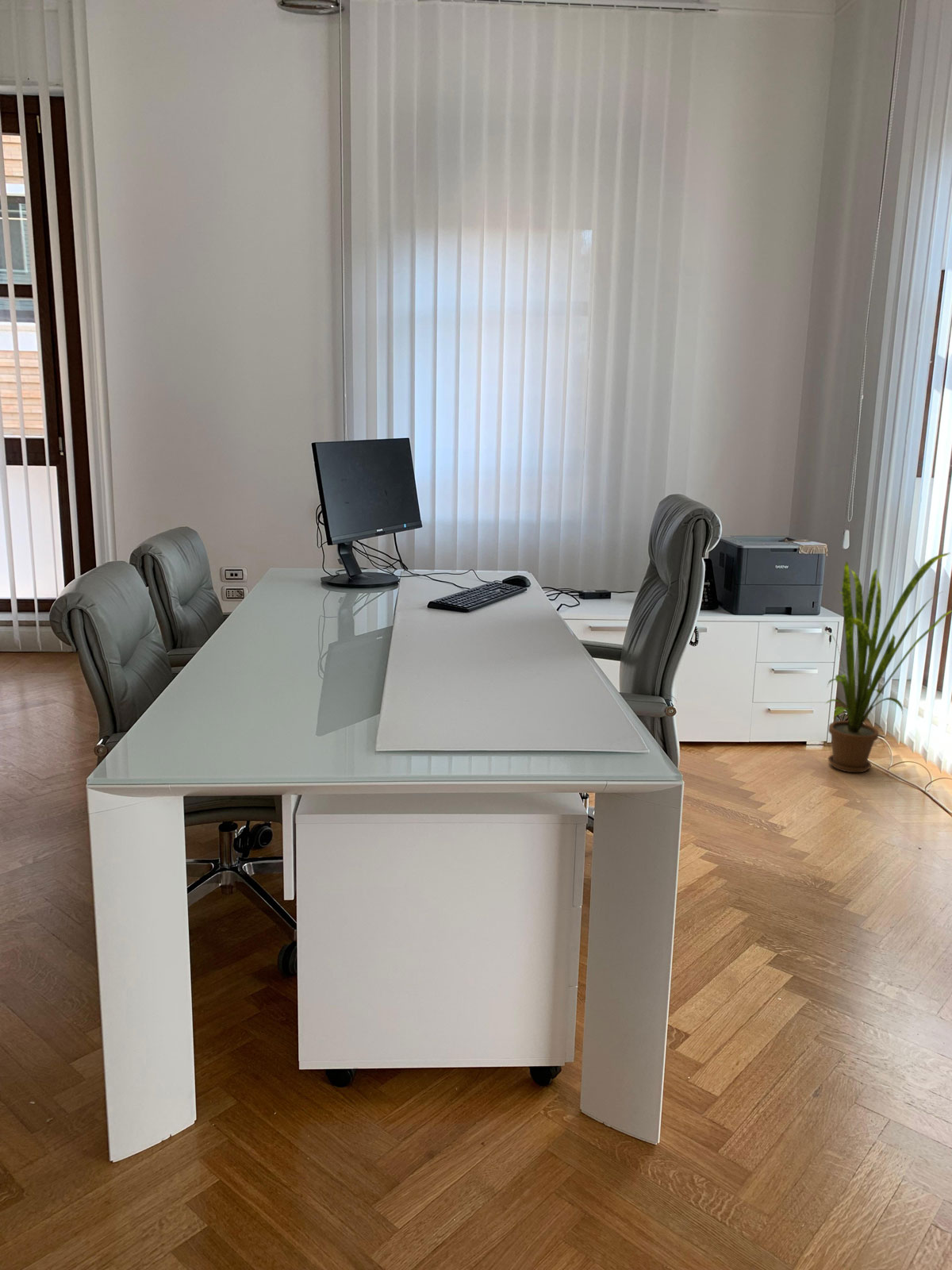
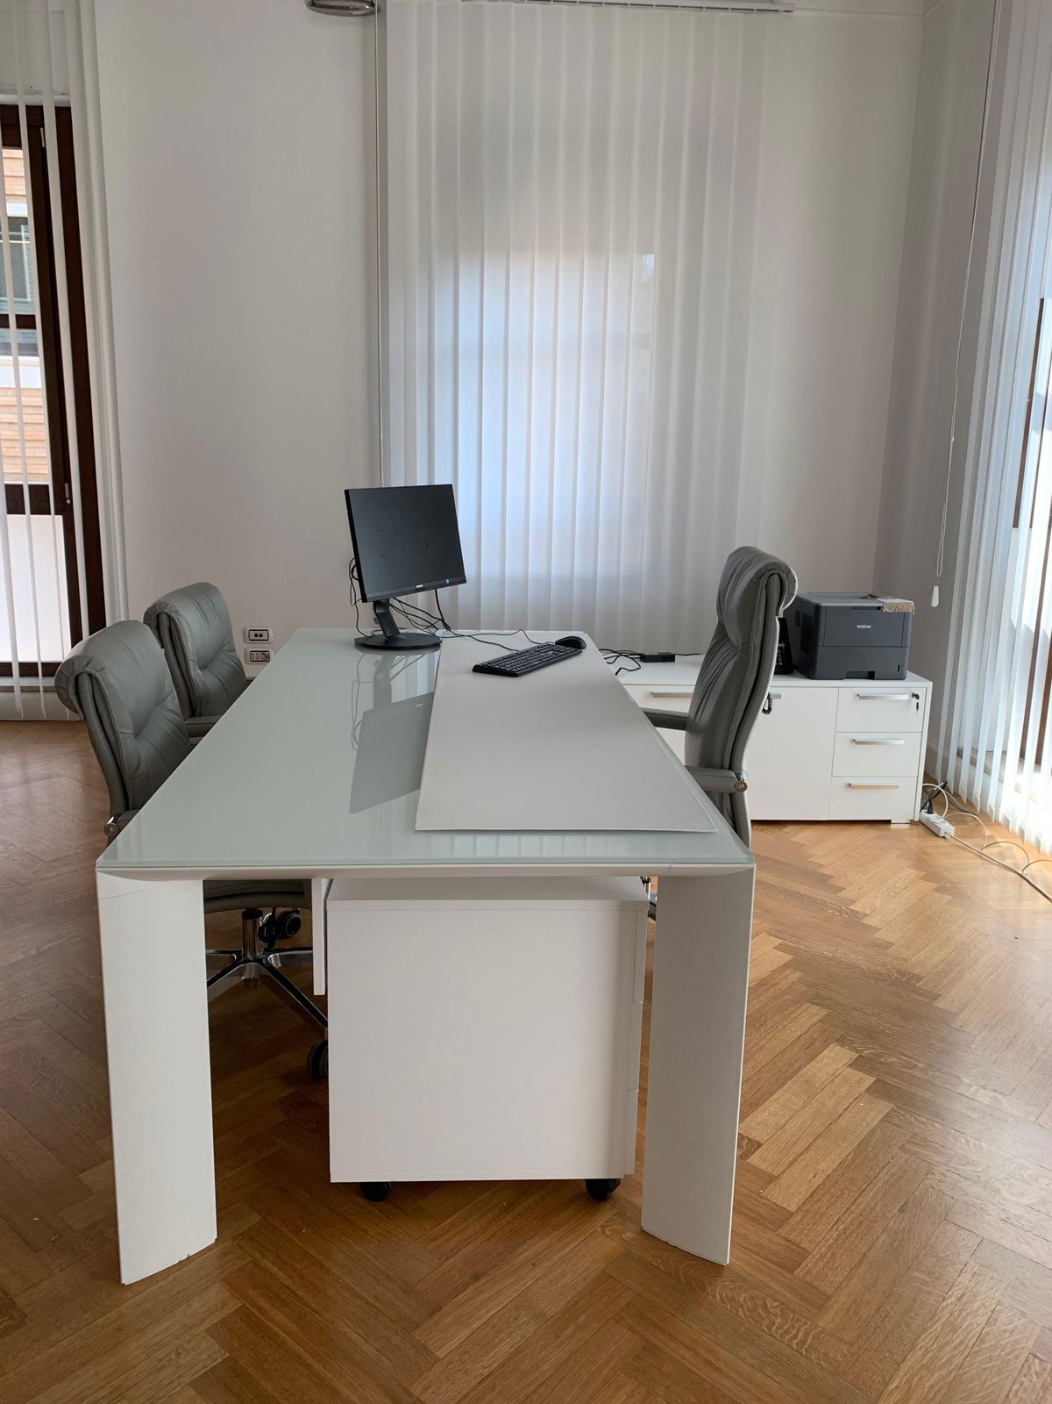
- house plant [823,552,952,773]
